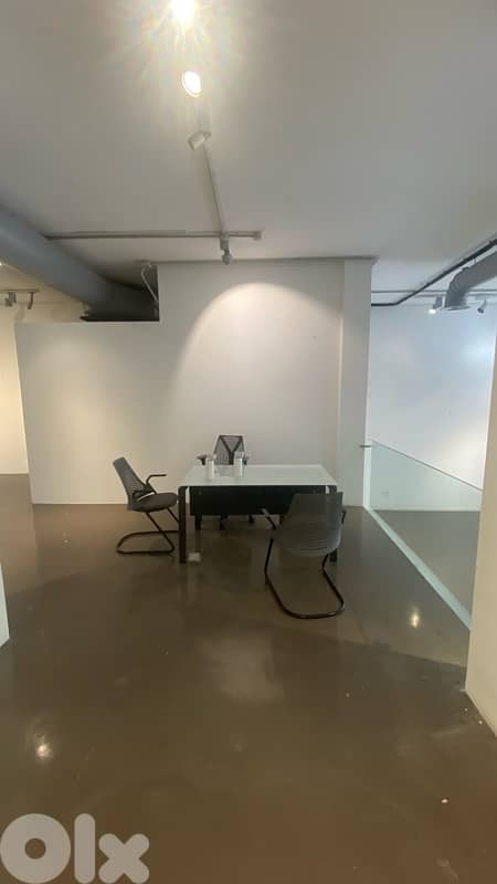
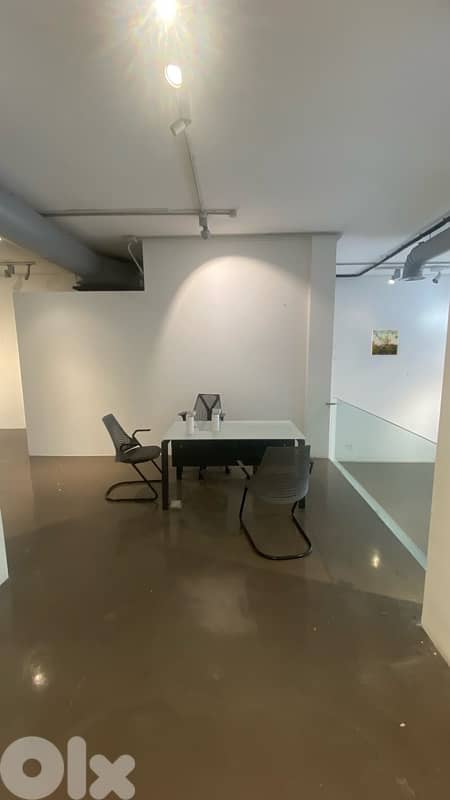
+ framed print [370,328,400,356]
